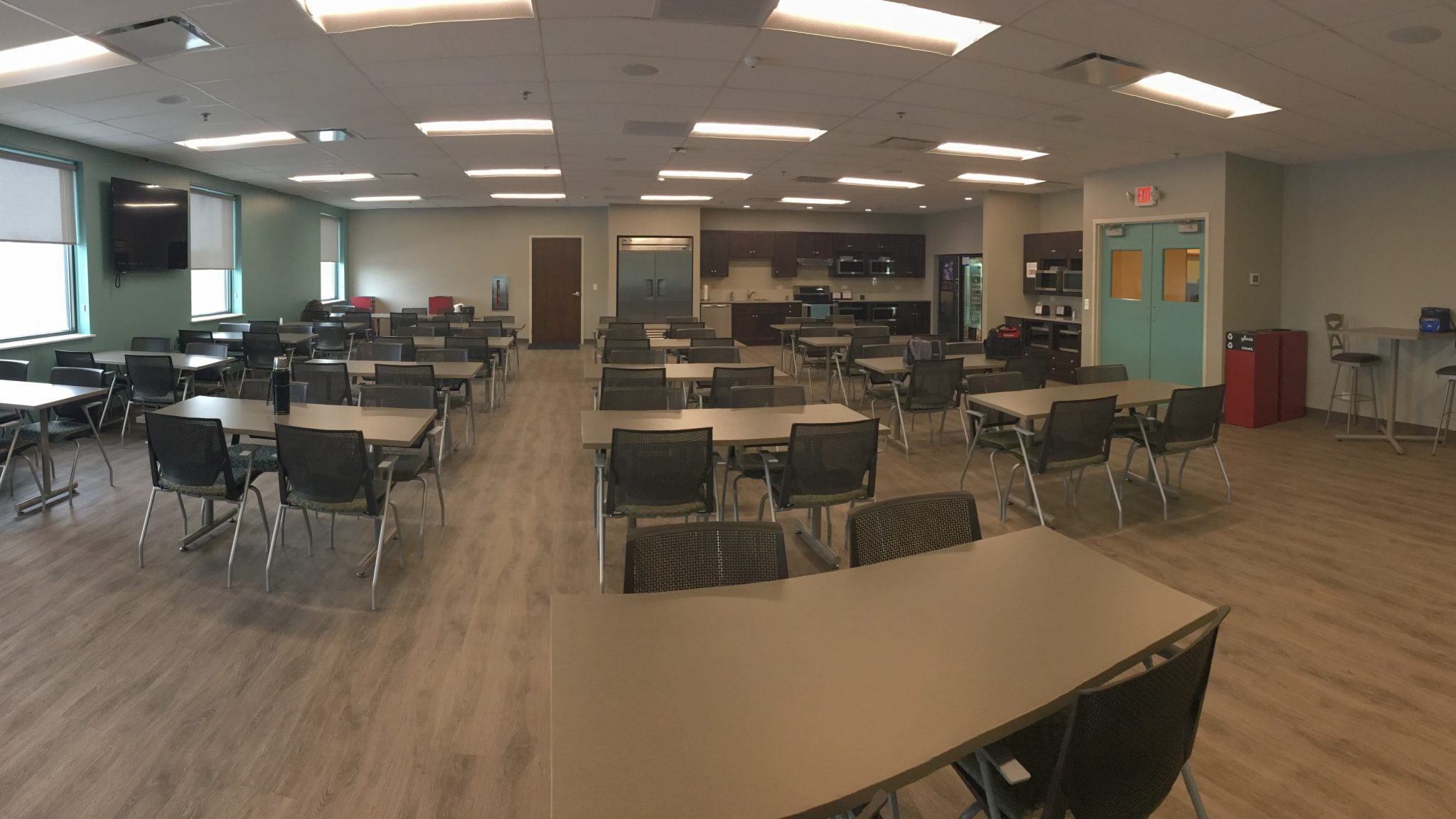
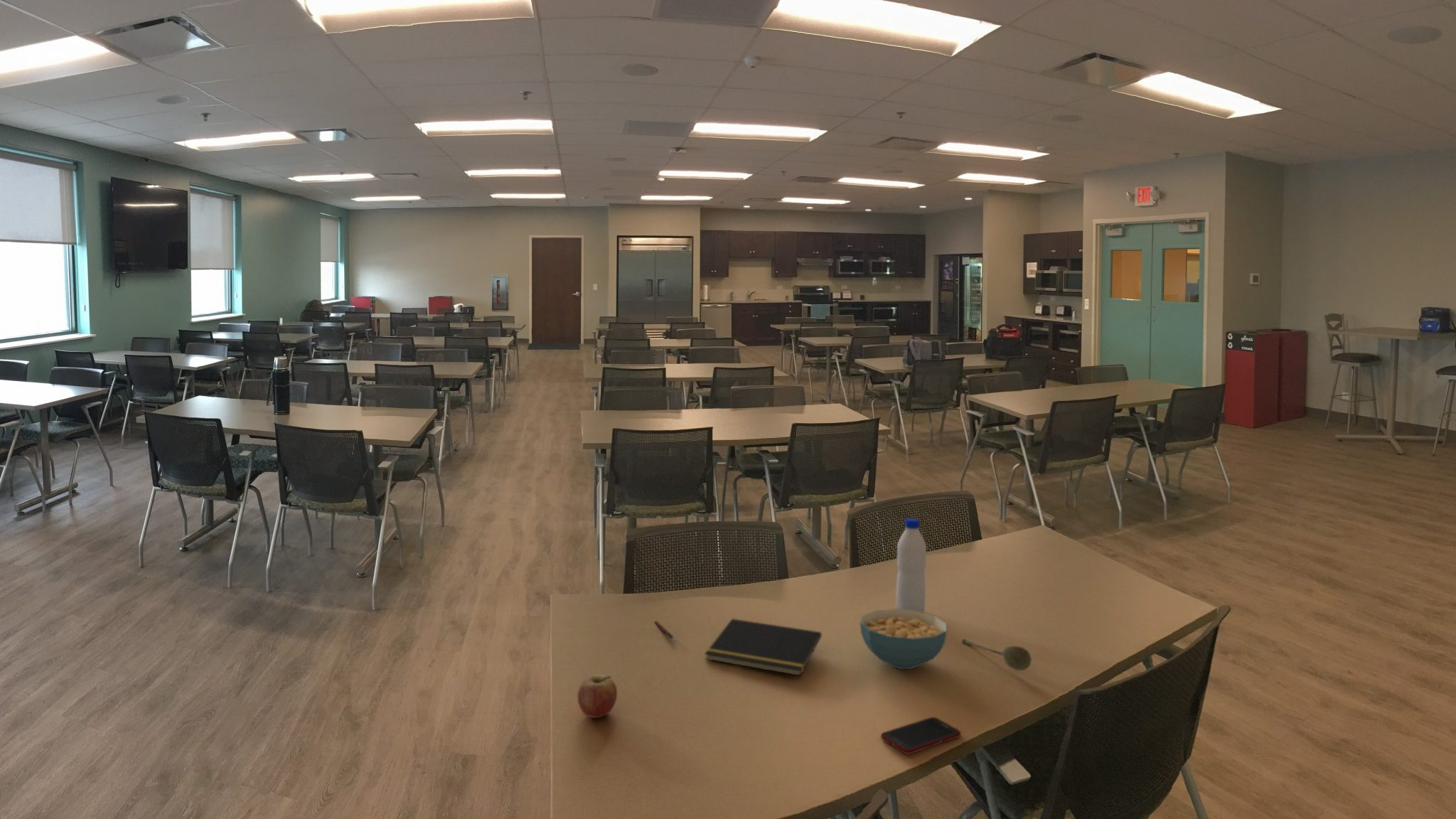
+ cell phone [880,717,962,755]
+ cereal bowl [860,609,948,670]
+ soupspoon [961,638,1032,671]
+ pen [654,620,677,642]
+ fruit [577,675,618,719]
+ water bottle [896,518,927,613]
+ notepad [704,618,822,676]
